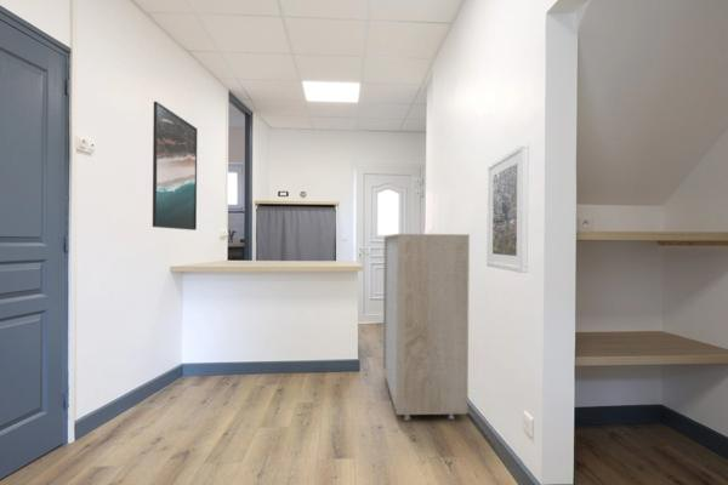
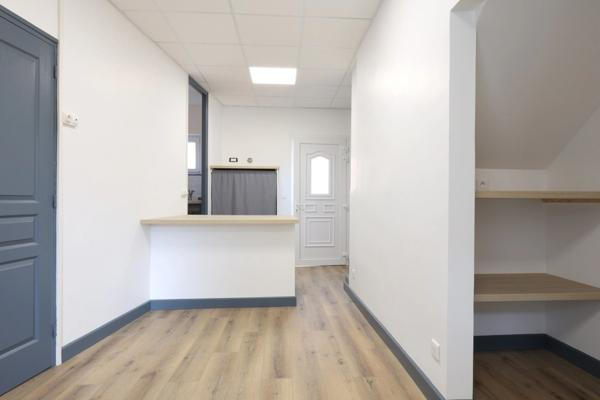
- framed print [152,101,199,232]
- storage cabinet [382,233,471,422]
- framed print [485,142,530,274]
